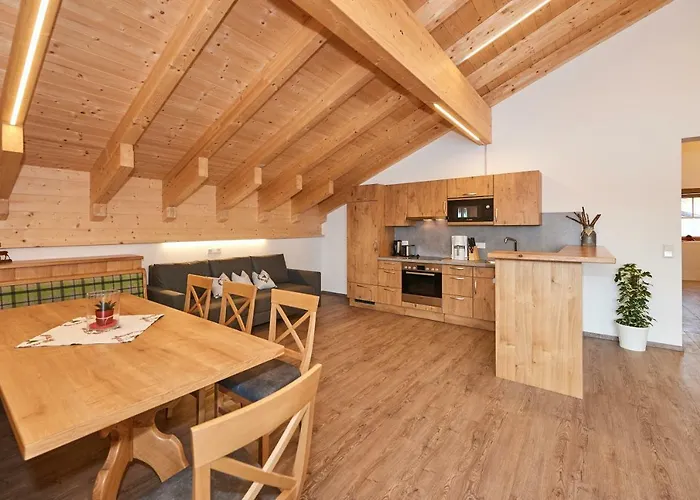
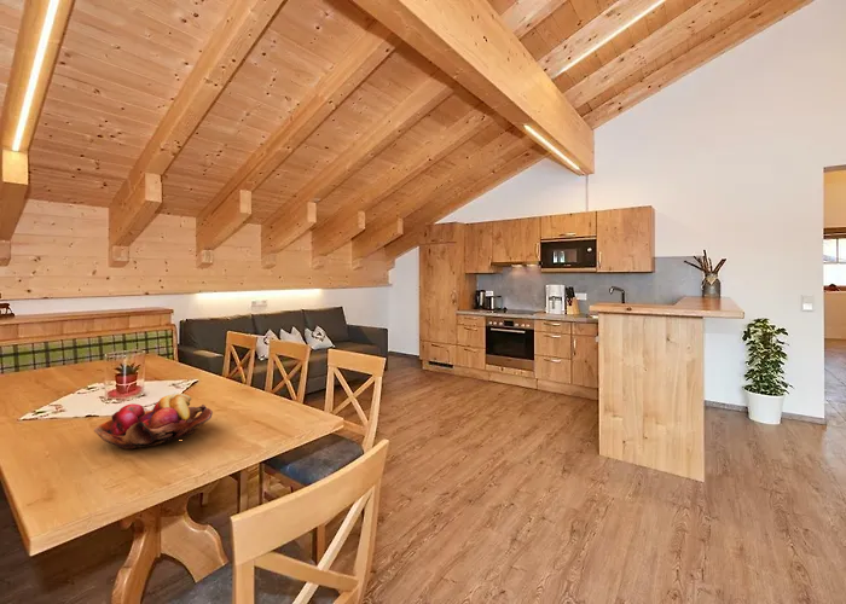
+ fruit basket [93,393,214,449]
